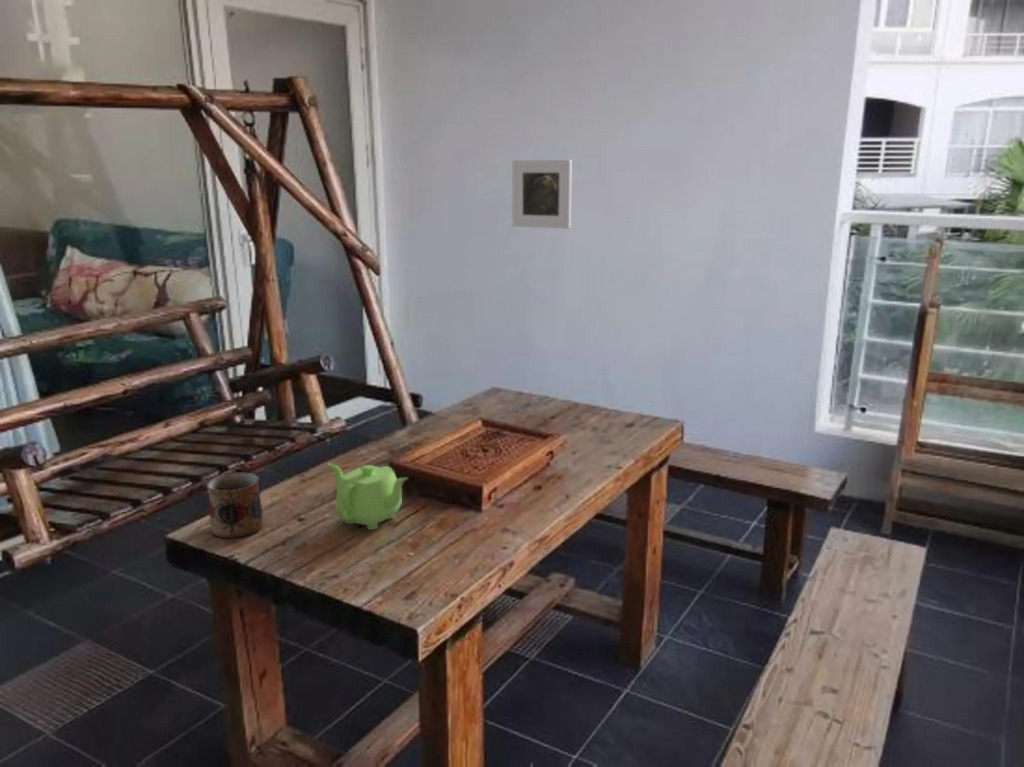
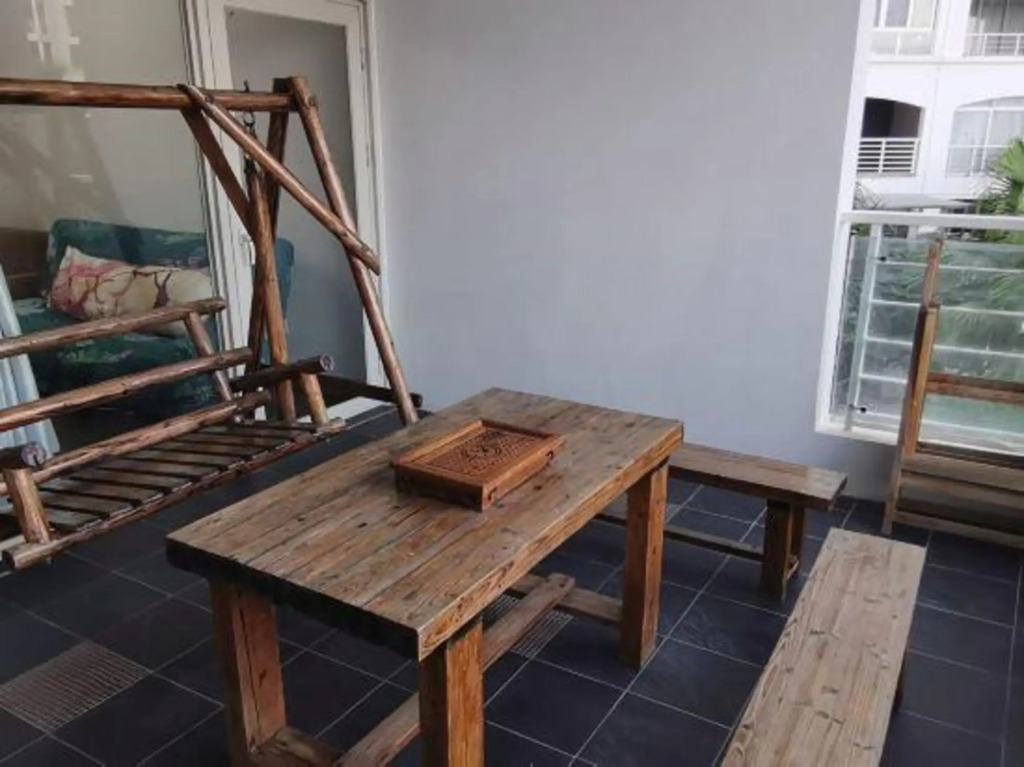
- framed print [511,159,573,230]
- teapot [326,462,409,531]
- mug [206,471,265,539]
